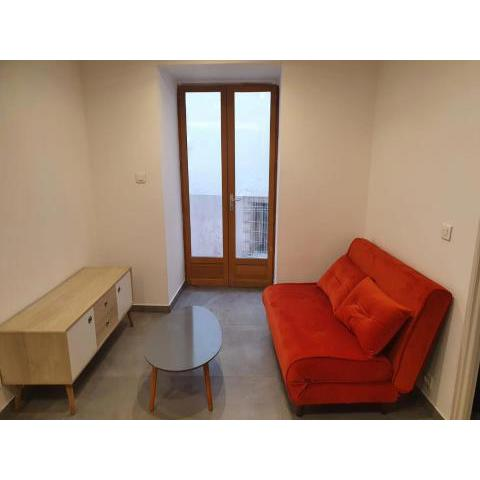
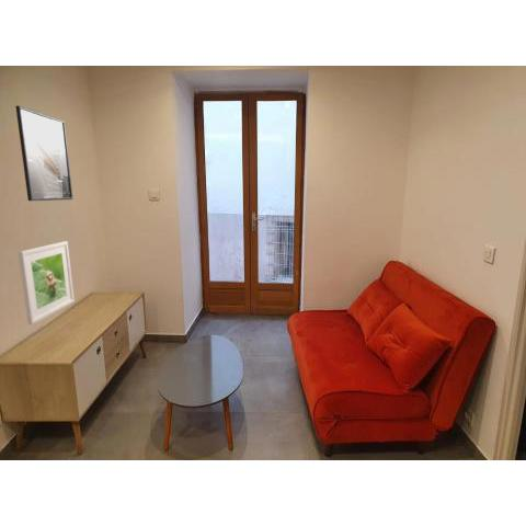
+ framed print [18,240,76,325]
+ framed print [14,105,73,202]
